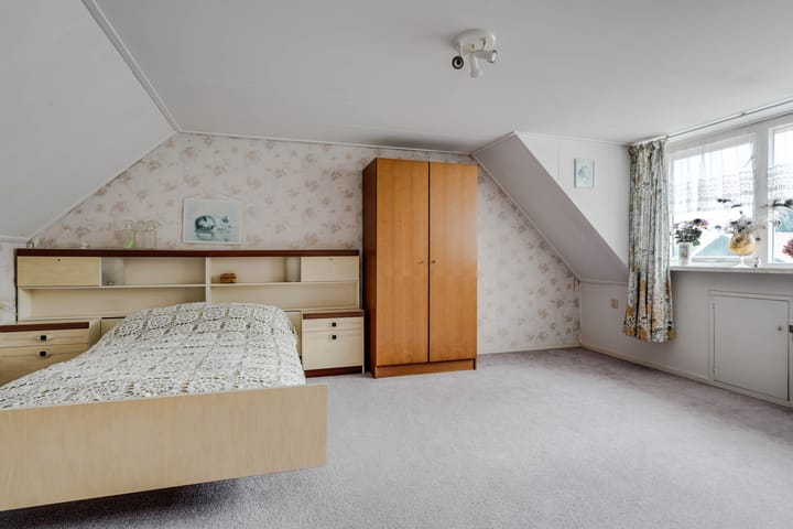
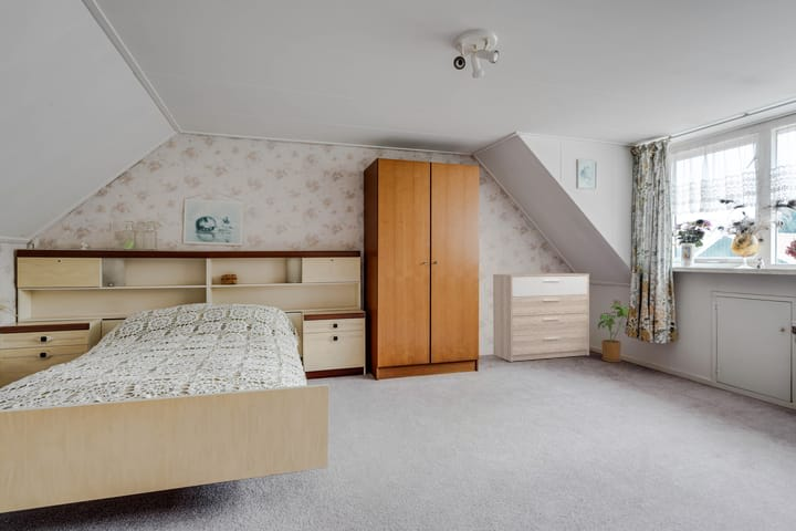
+ house plant [597,303,629,363]
+ sideboard [492,272,590,363]
